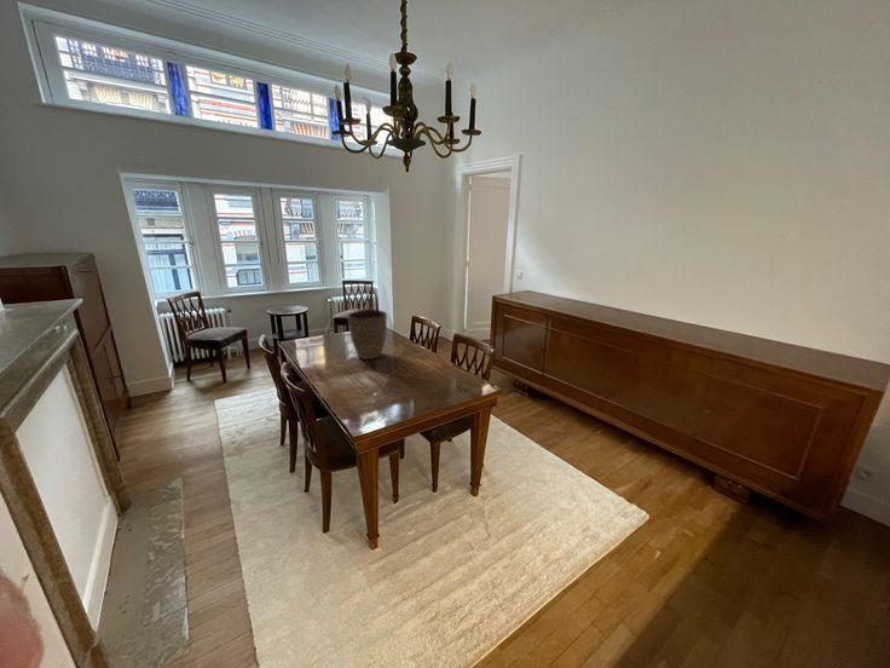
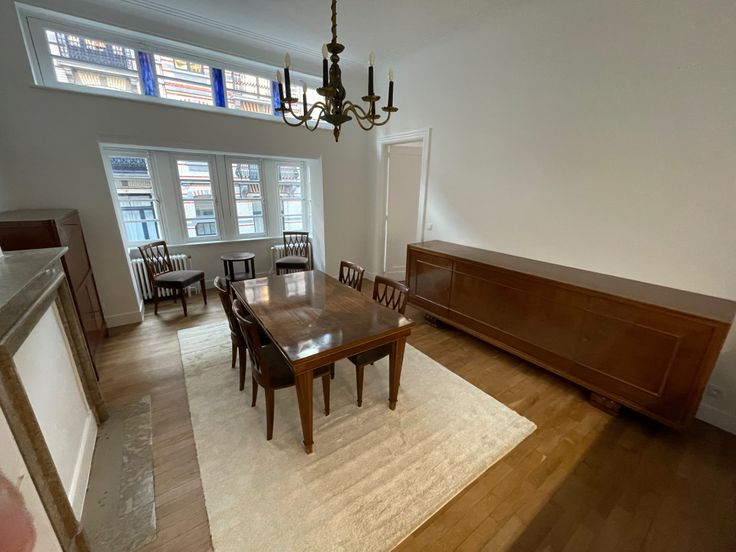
- vase [346,307,388,361]
